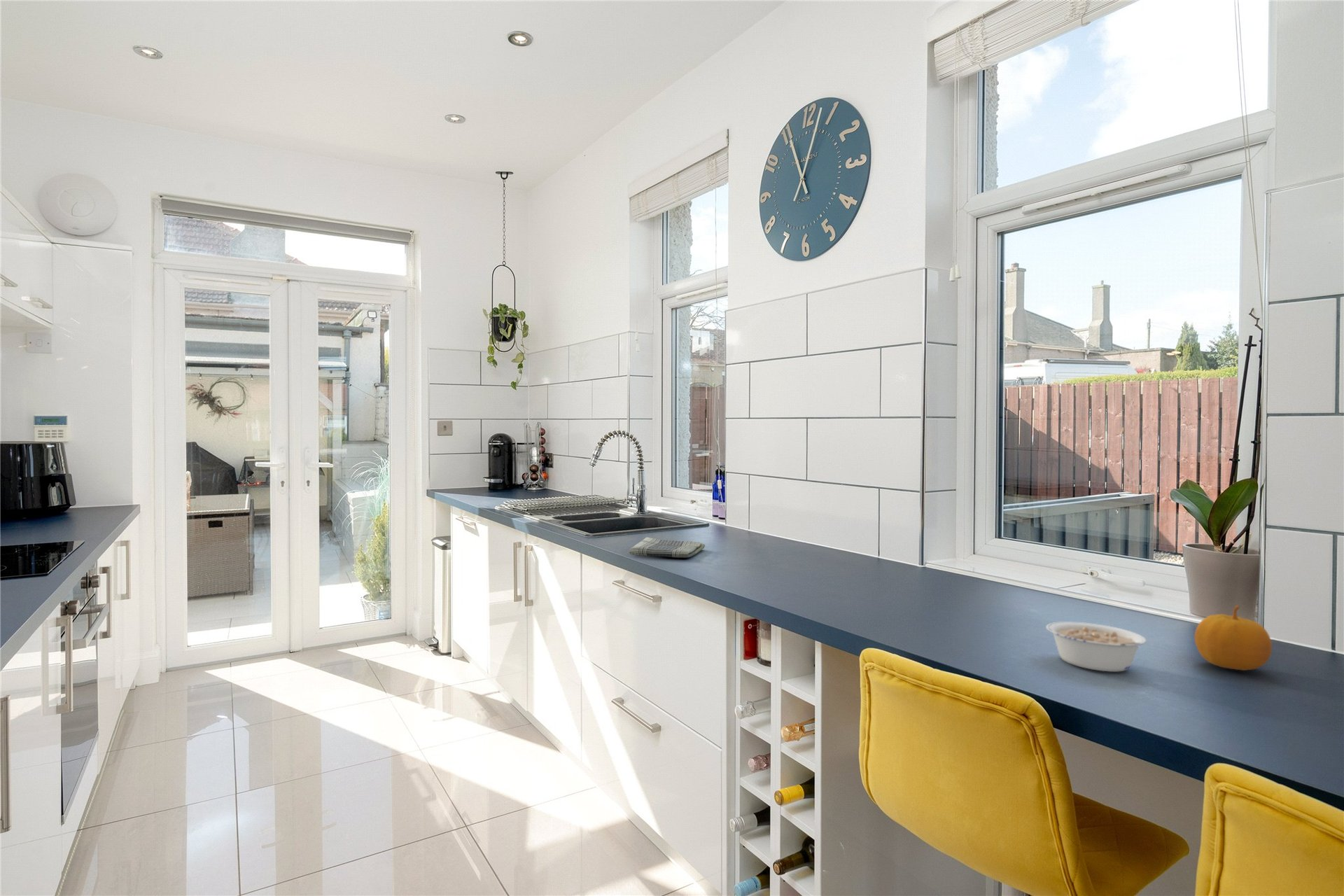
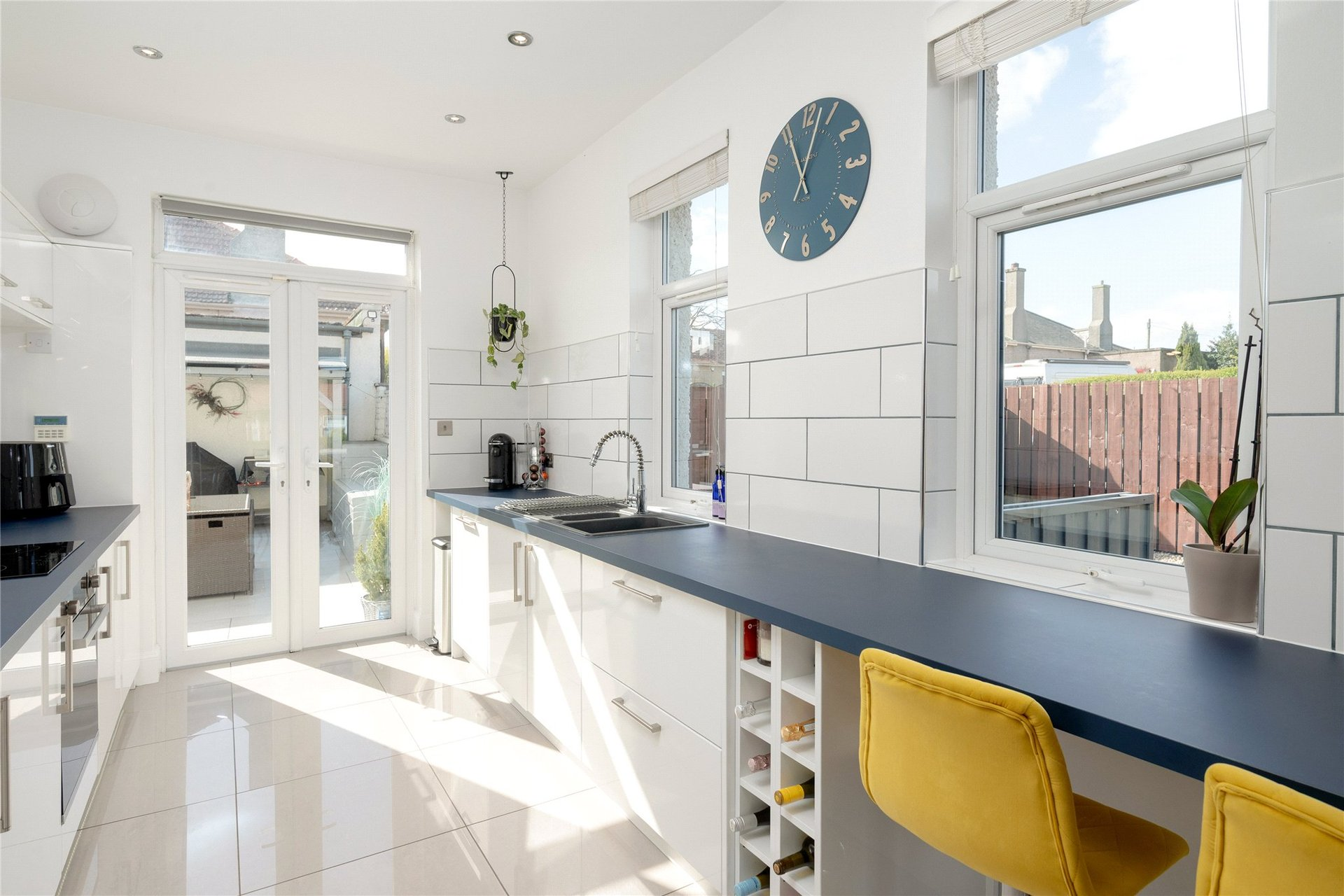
- dish towel [629,537,706,559]
- fruit [1194,604,1273,671]
- legume [1046,621,1147,673]
